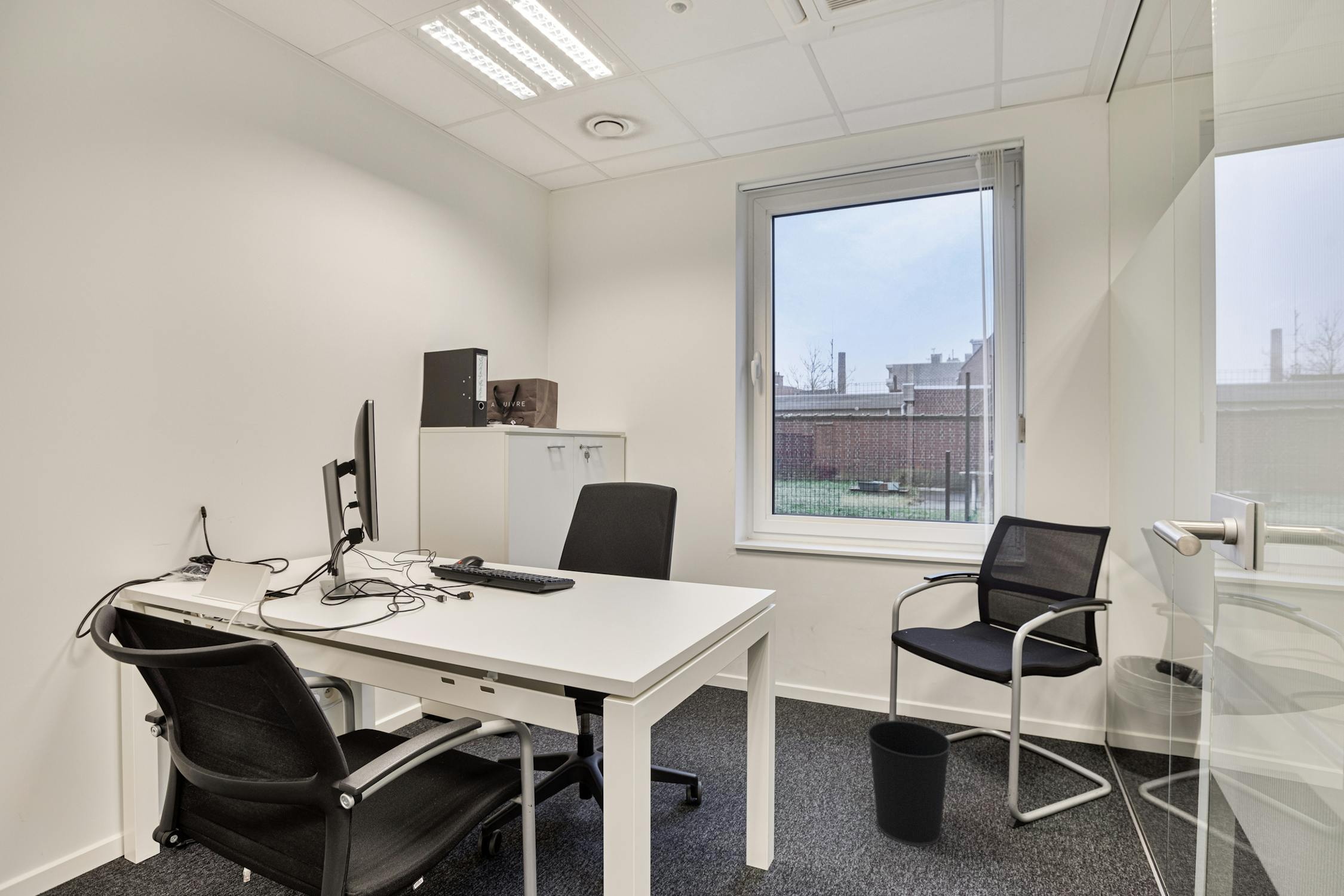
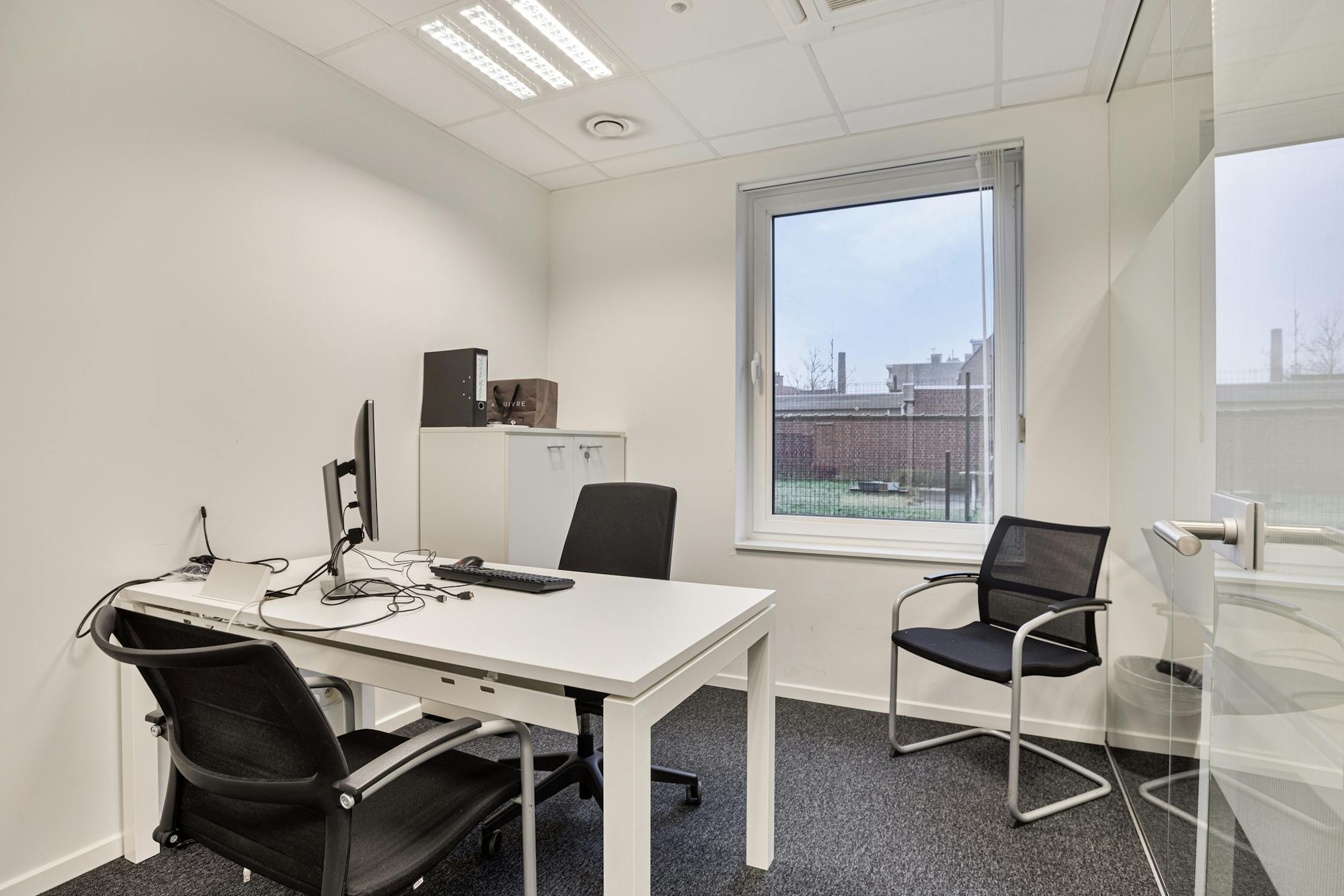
- wastebasket [867,720,952,847]
